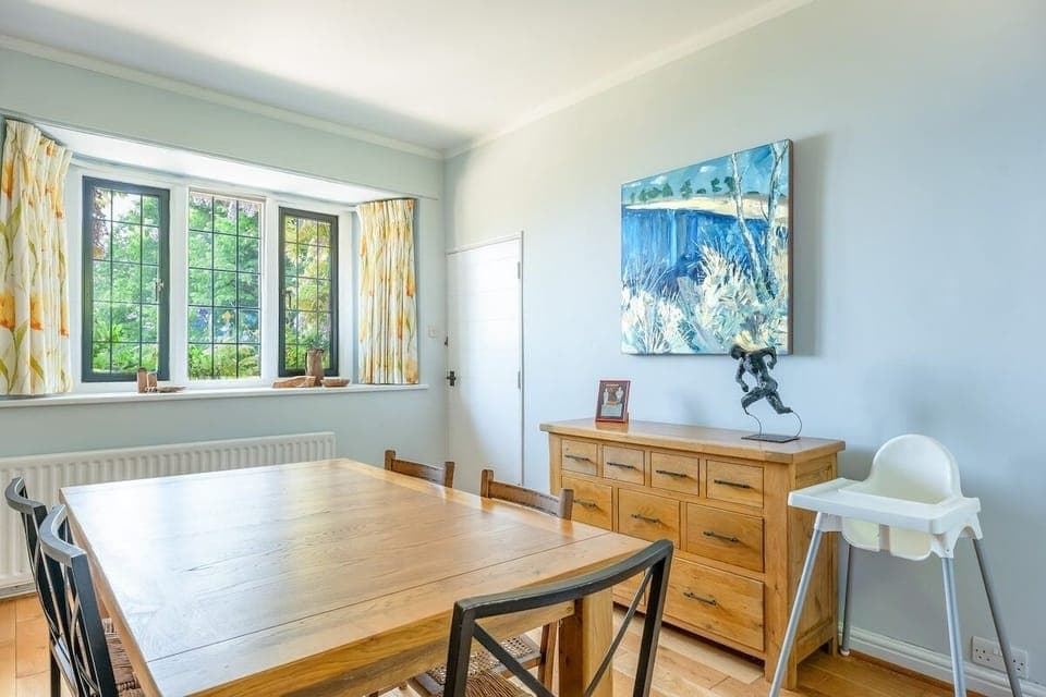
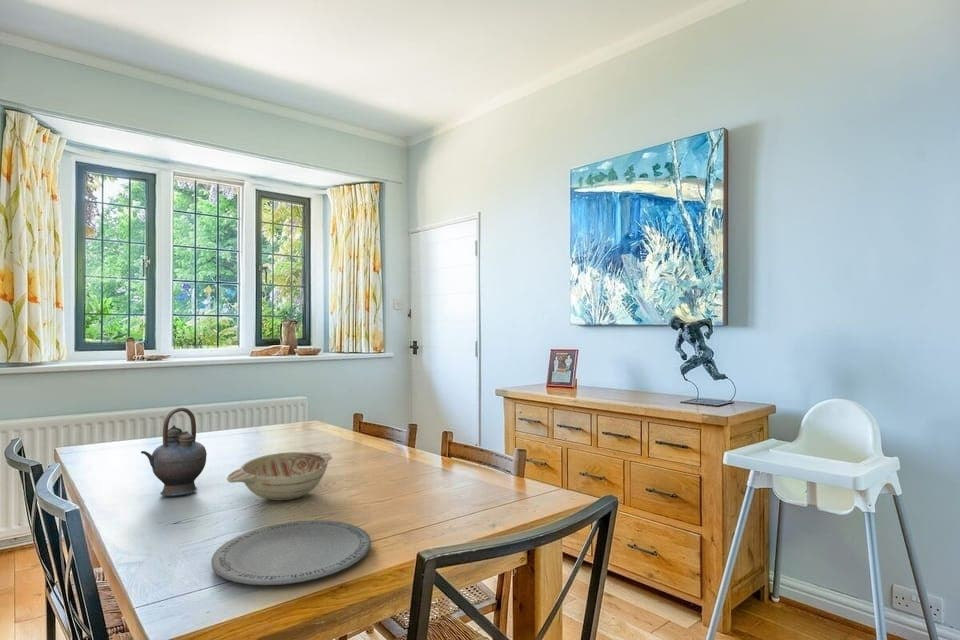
+ decorative bowl [226,451,333,501]
+ teapot [140,407,208,497]
+ plate [210,519,372,586]
